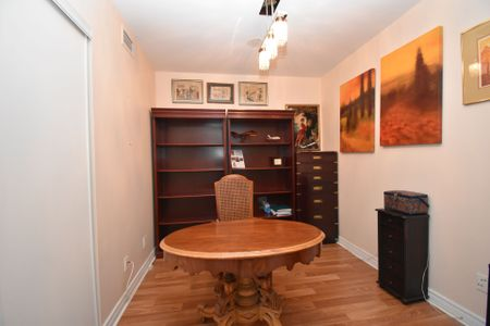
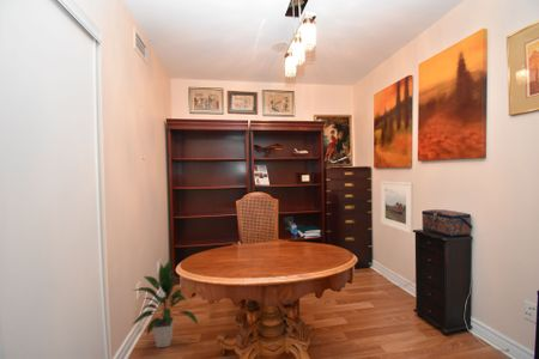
+ indoor plant [131,258,200,348]
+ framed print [380,180,414,235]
